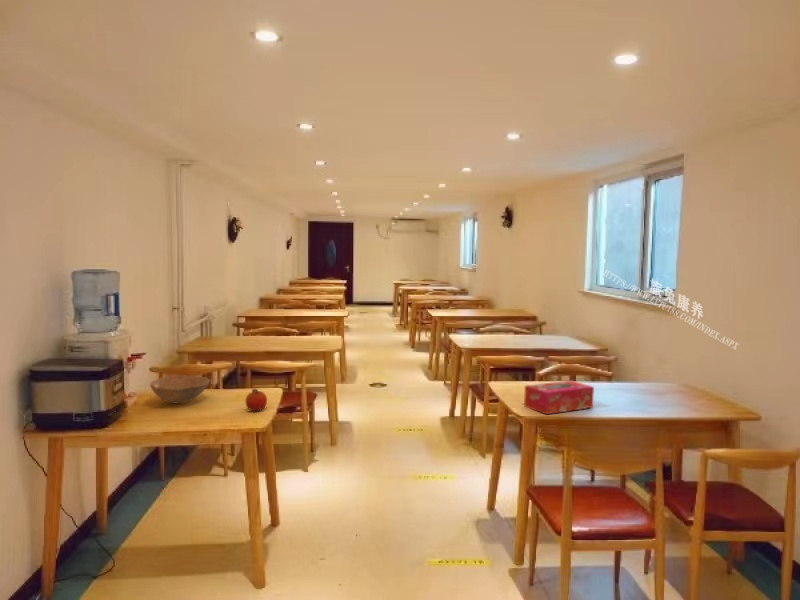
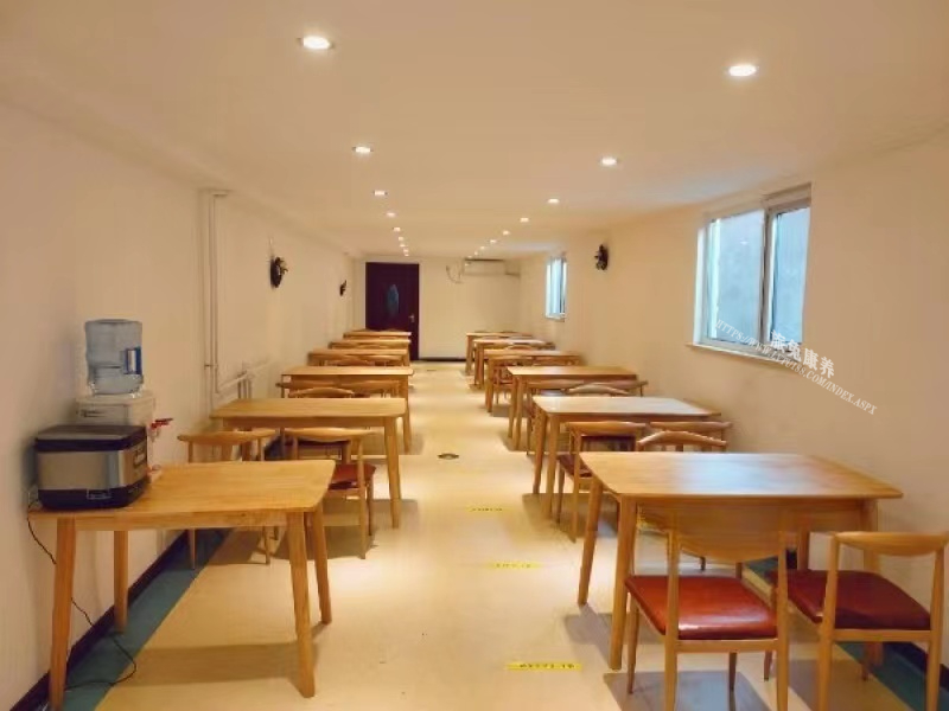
- tissue box [523,380,595,415]
- fruit [244,388,268,412]
- bowl [149,374,211,404]
